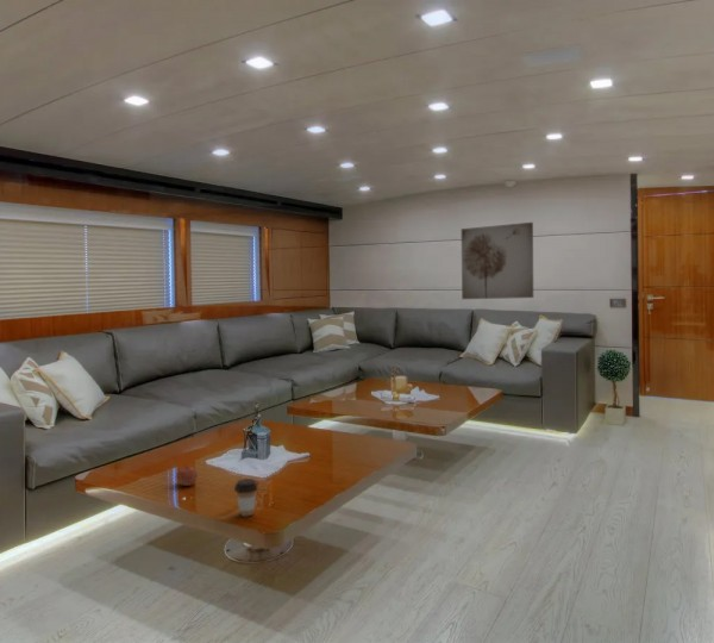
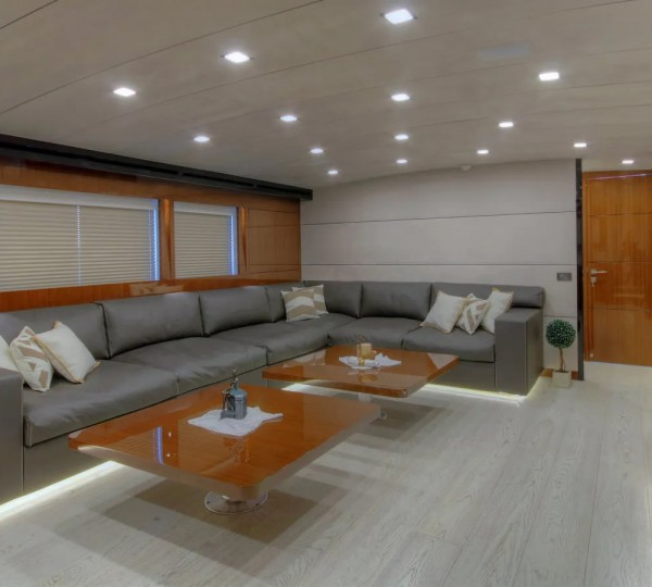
- coffee cup [233,477,259,518]
- wall art [461,221,534,300]
- apple [175,464,199,487]
